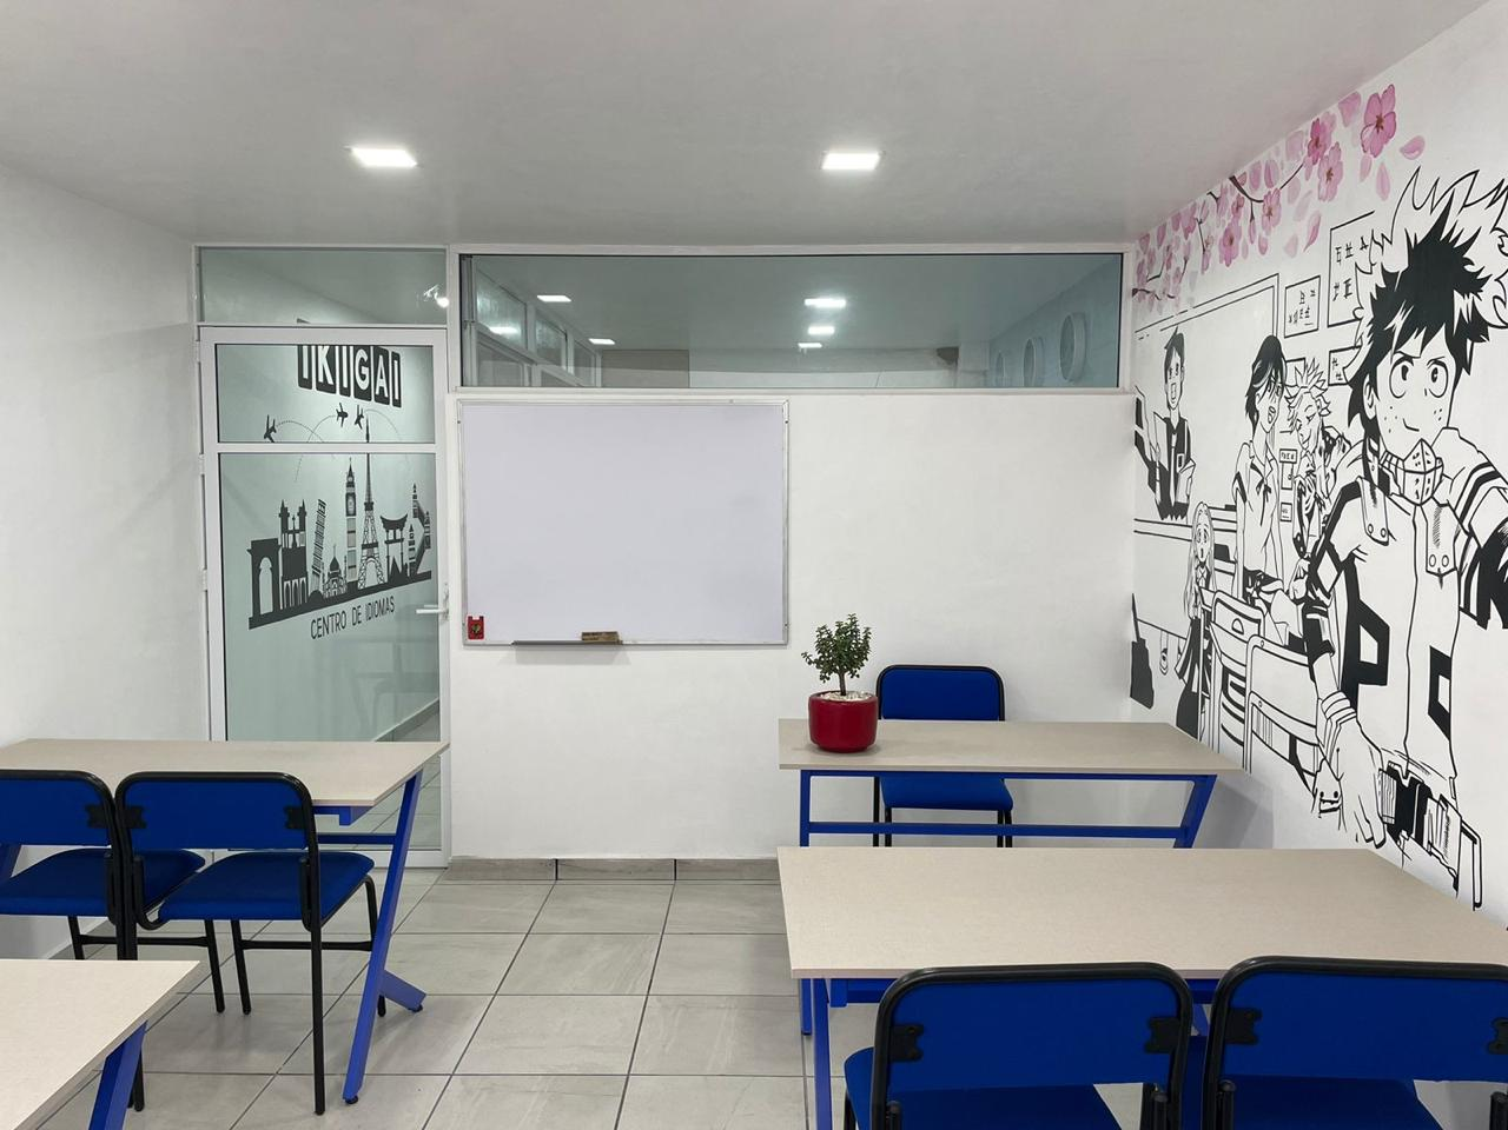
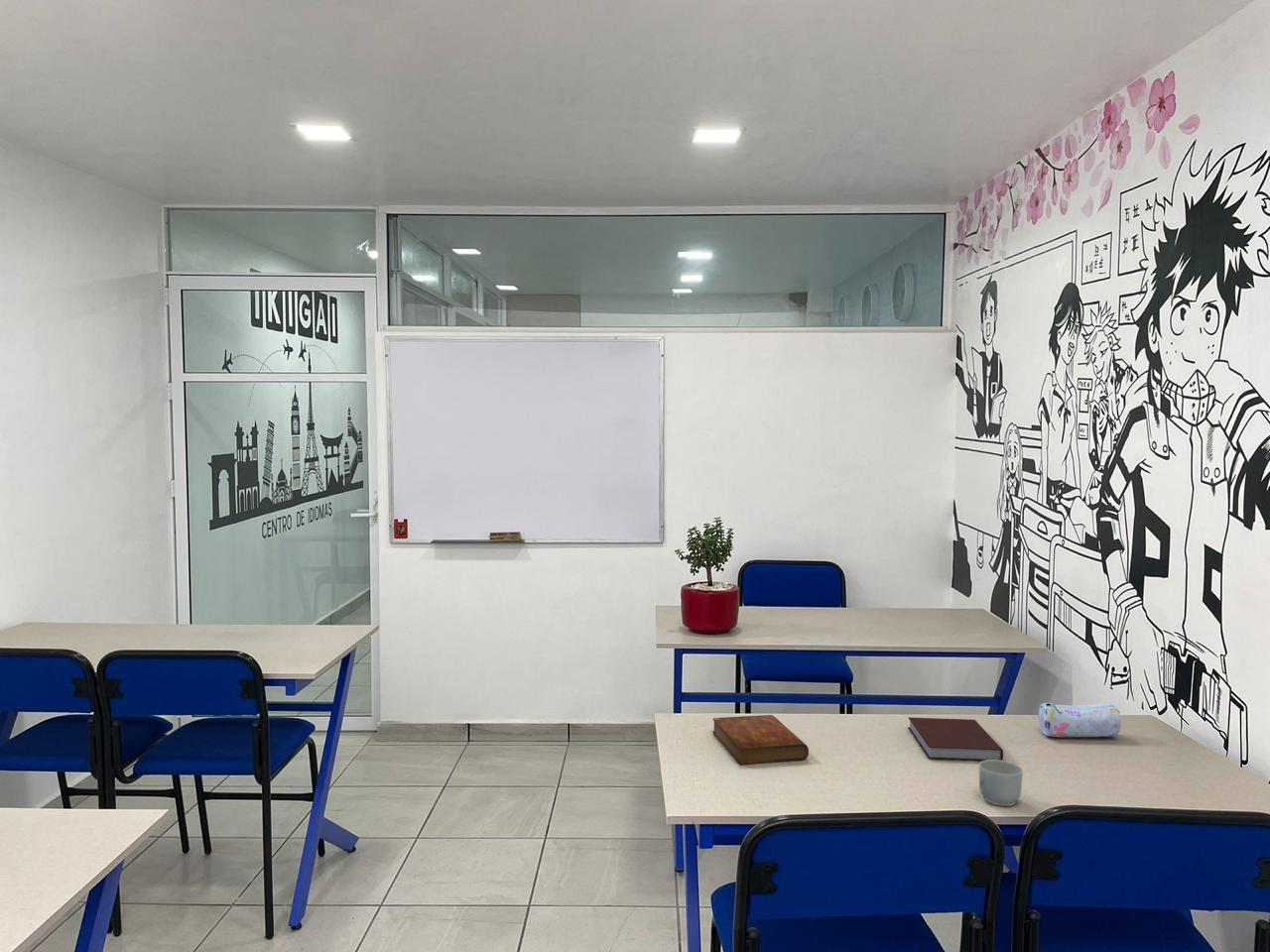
+ notebook [907,716,1004,762]
+ bible [712,714,810,765]
+ pencil case [1038,702,1122,738]
+ mug [978,760,1024,807]
